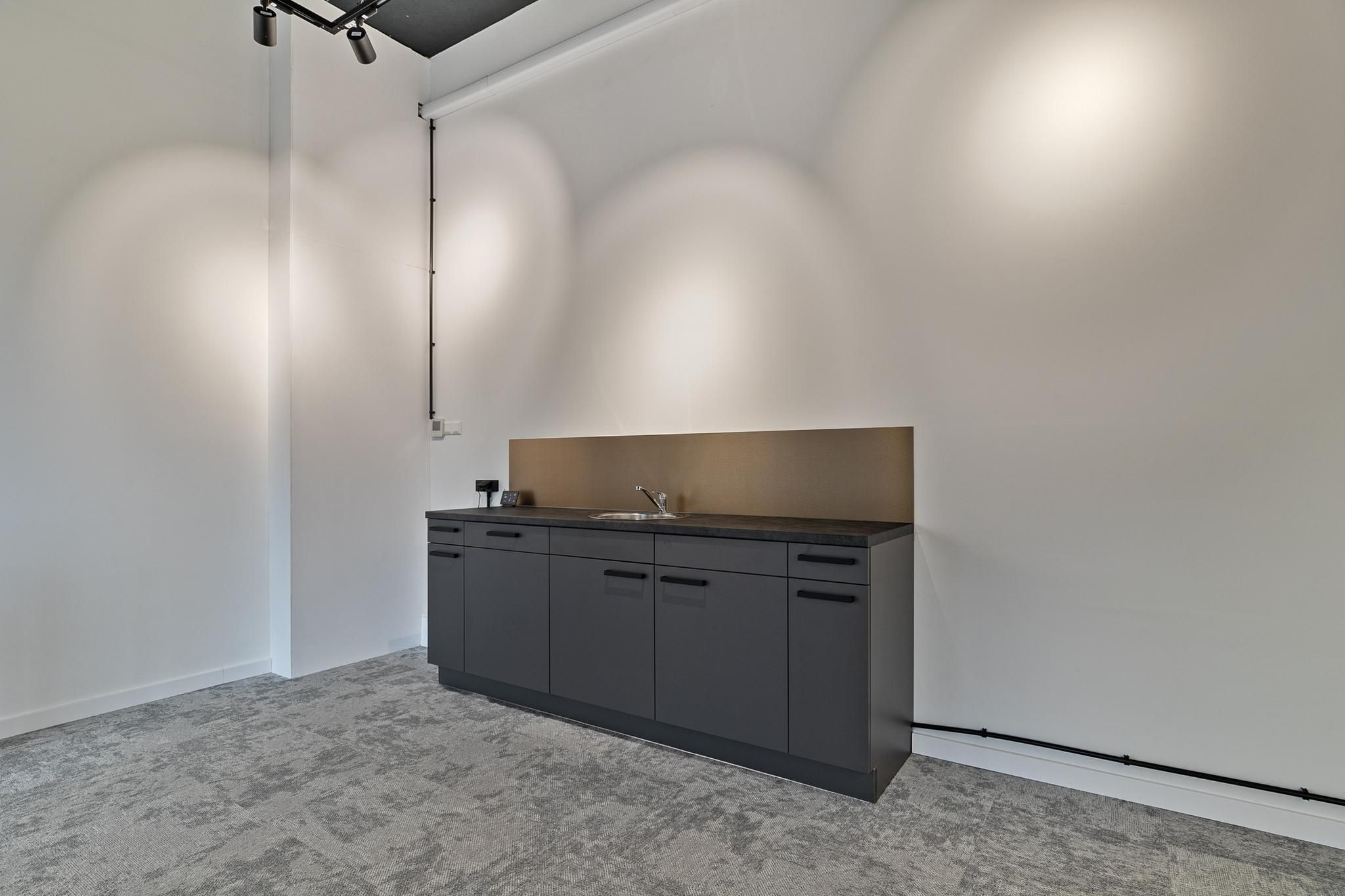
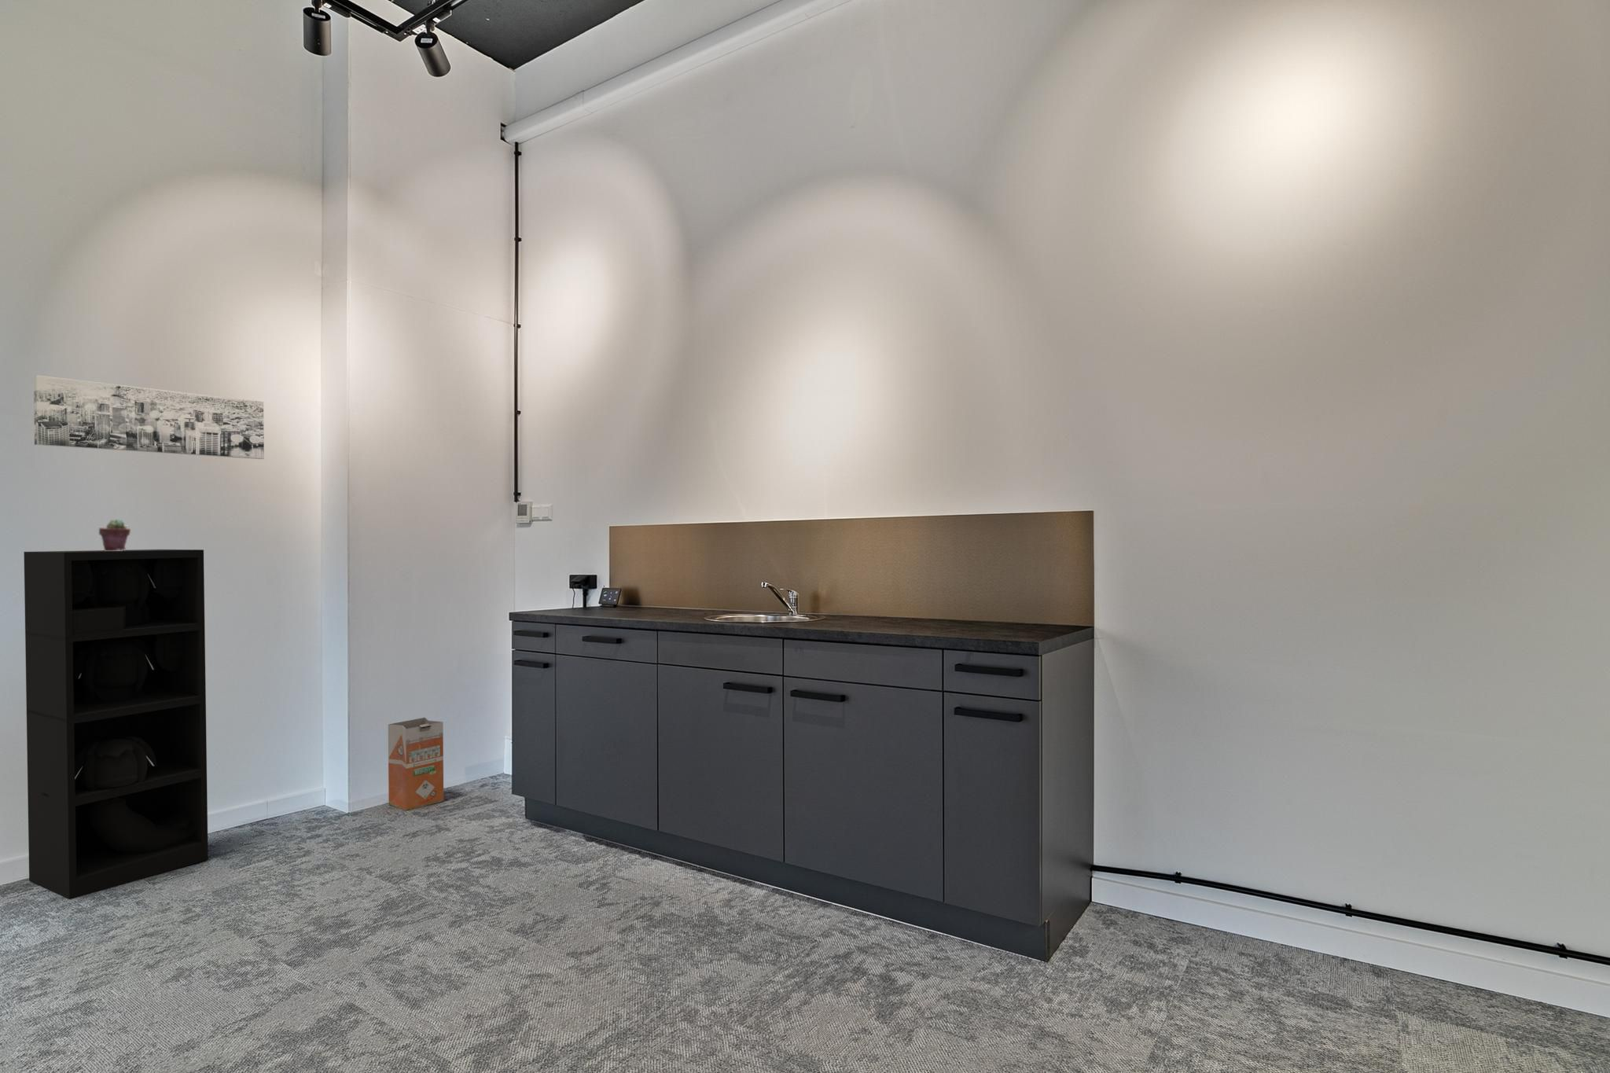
+ waste bin [388,717,444,812]
+ wall art [34,374,265,460]
+ potted succulent [98,519,132,551]
+ shelving unit [24,548,209,901]
